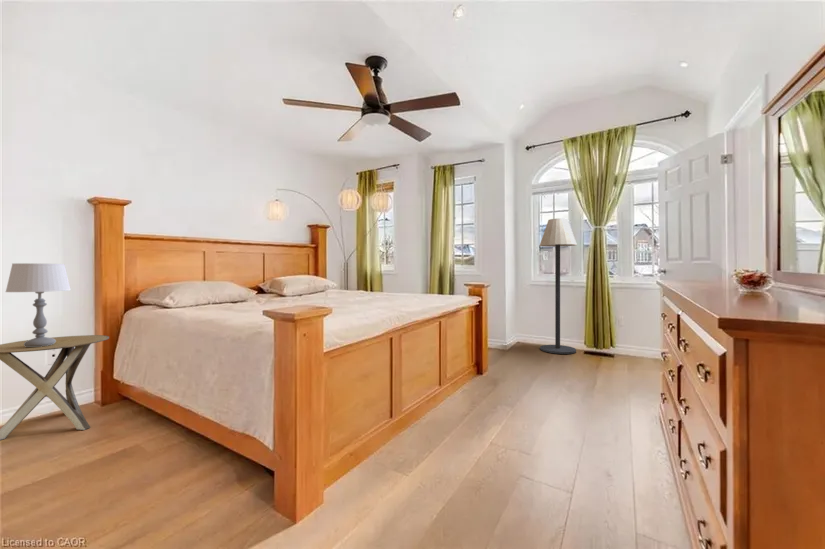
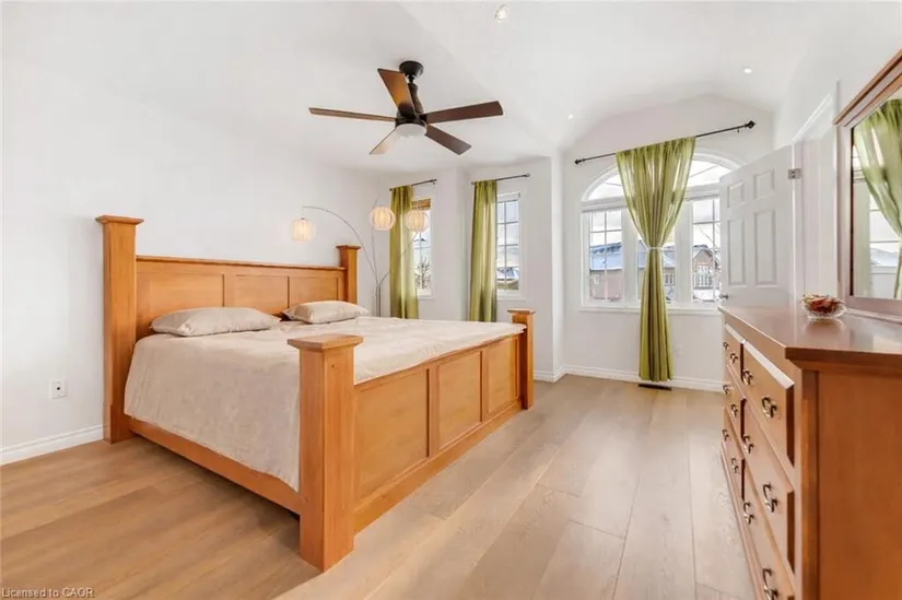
- table lamp [4,262,72,347]
- floor lamp [539,217,578,355]
- side table [0,334,110,441]
